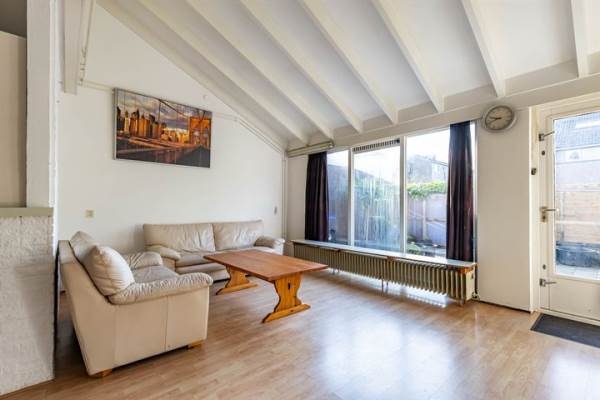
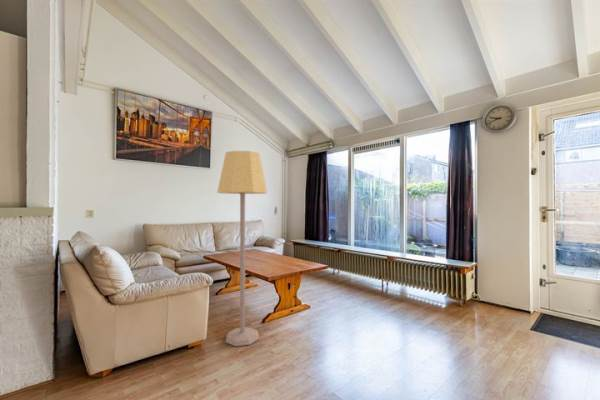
+ lamp [216,150,268,347]
